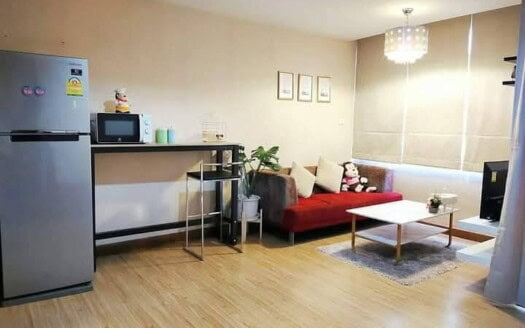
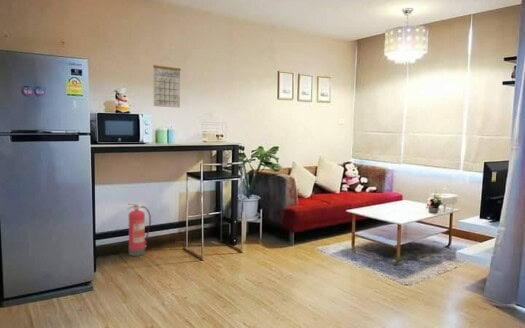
+ calendar [152,56,182,109]
+ fire extinguisher [126,203,152,257]
